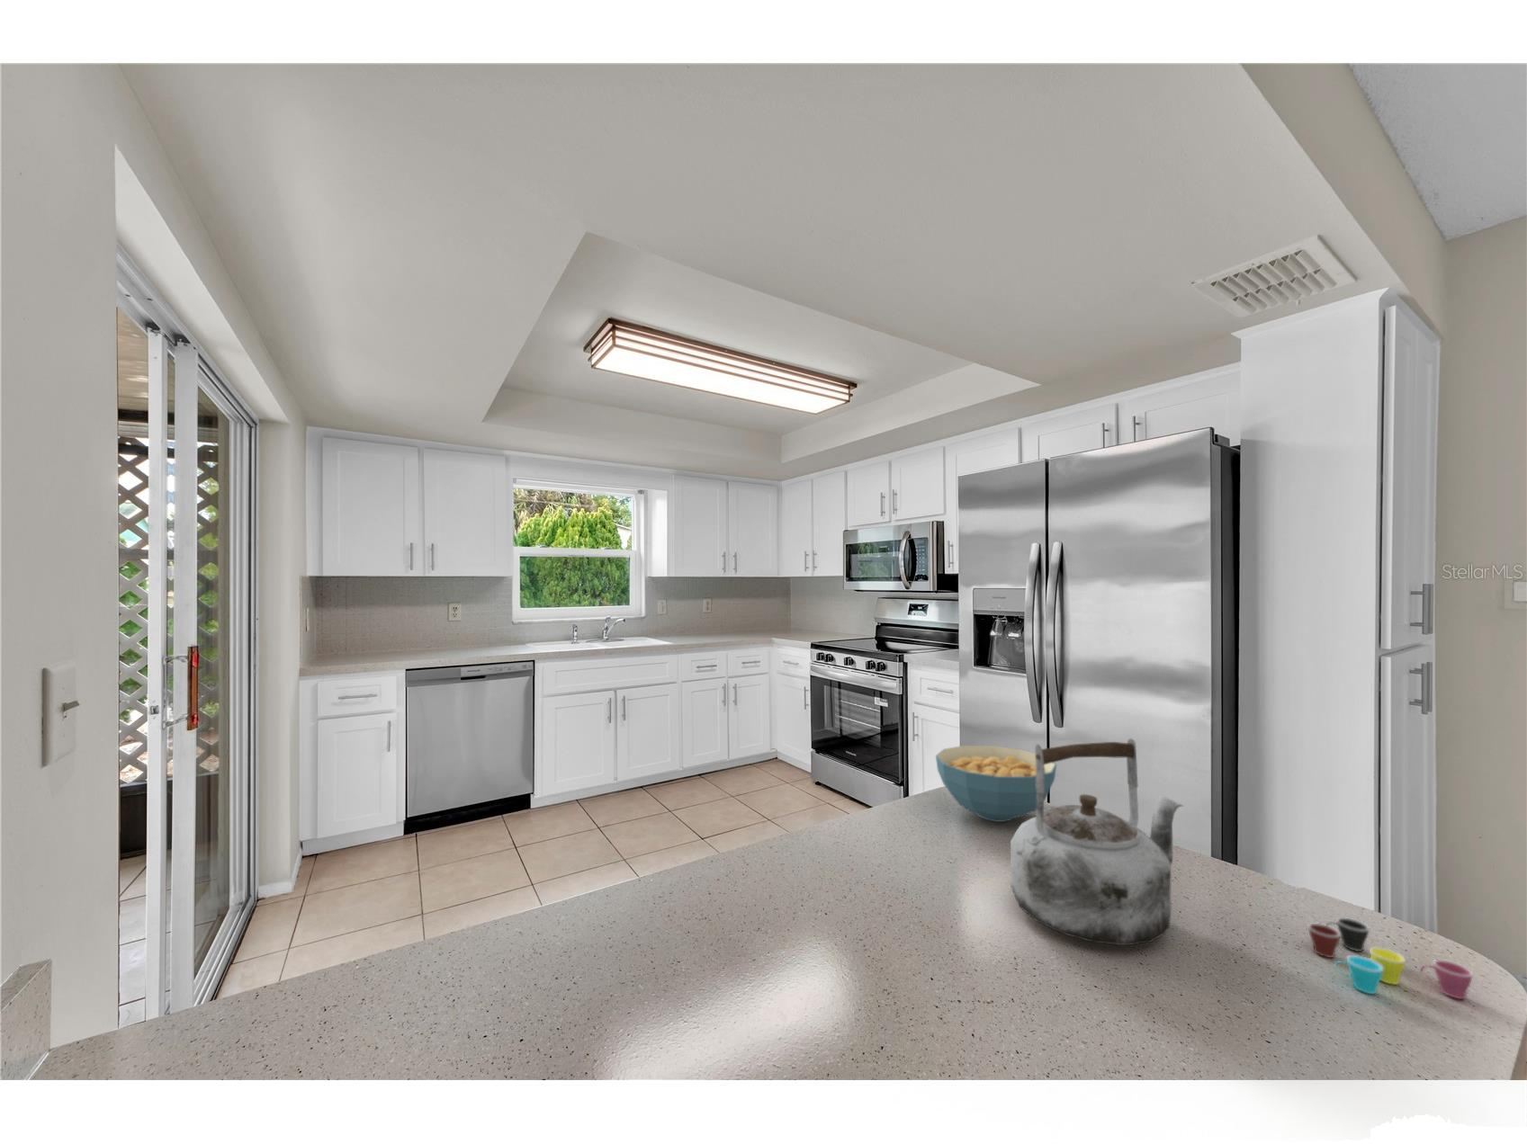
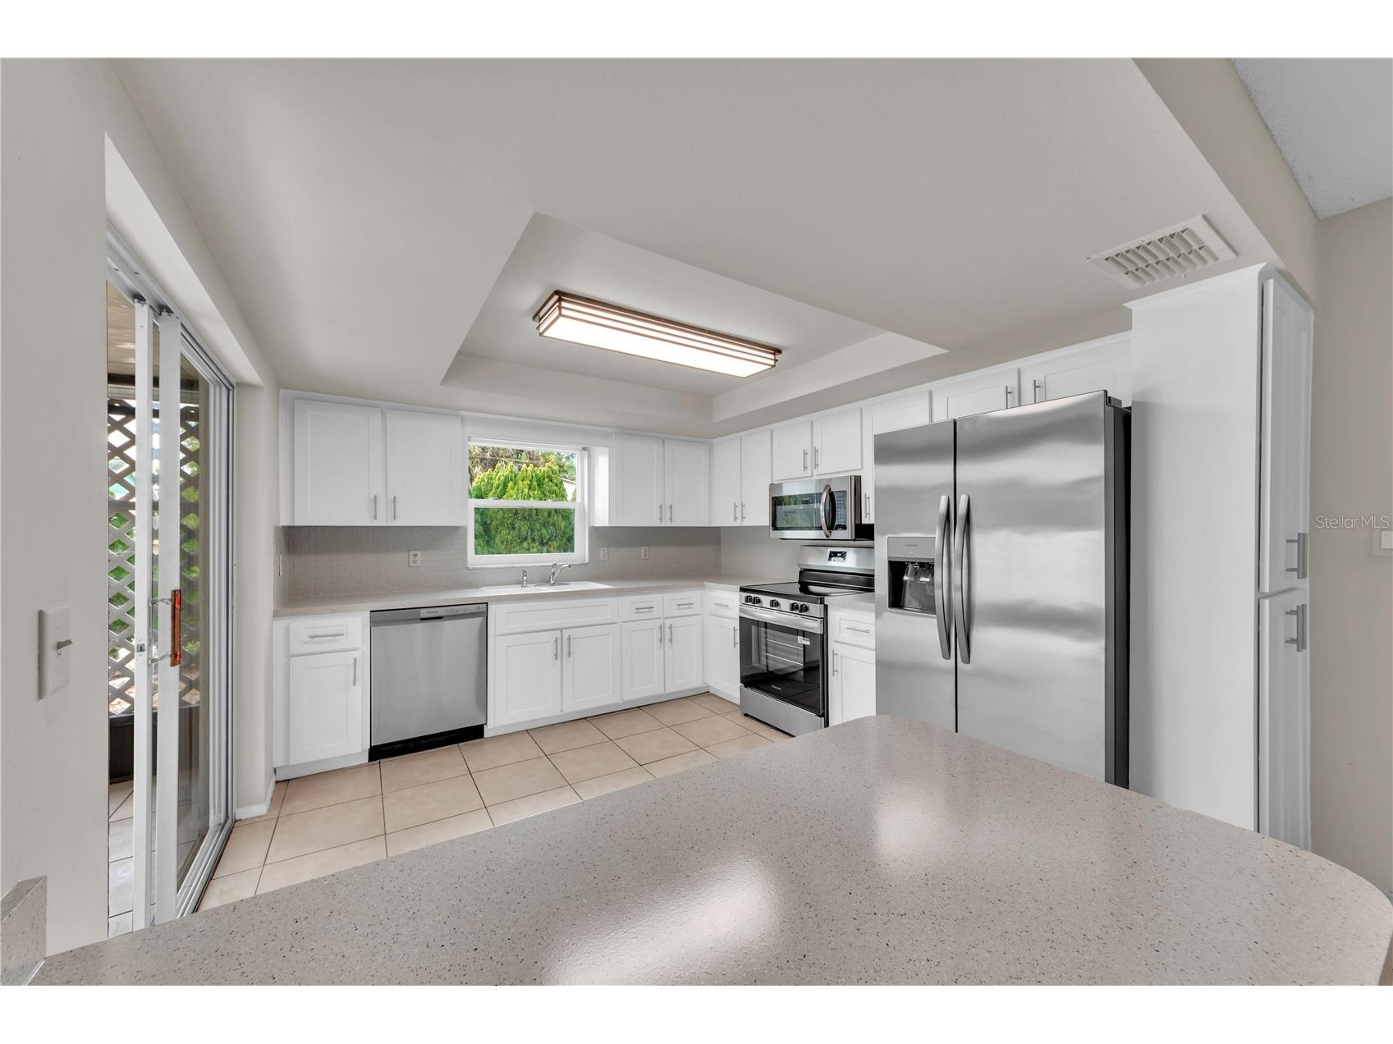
- kettle [1010,738,1184,946]
- cereal bowl [935,745,1057,823]
- cup [1307,917,1474,1000]
